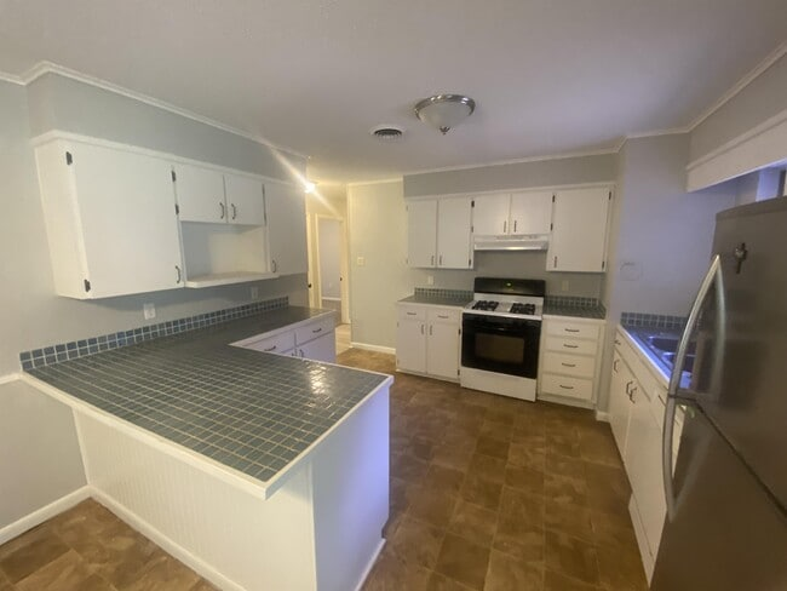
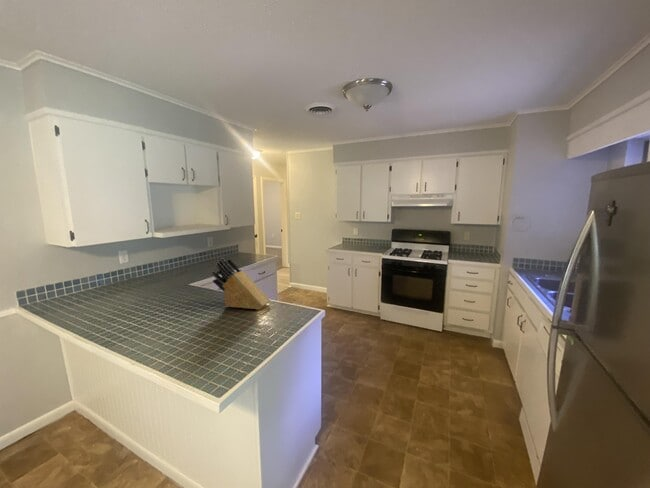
+ knife block [211,257,271,310]
